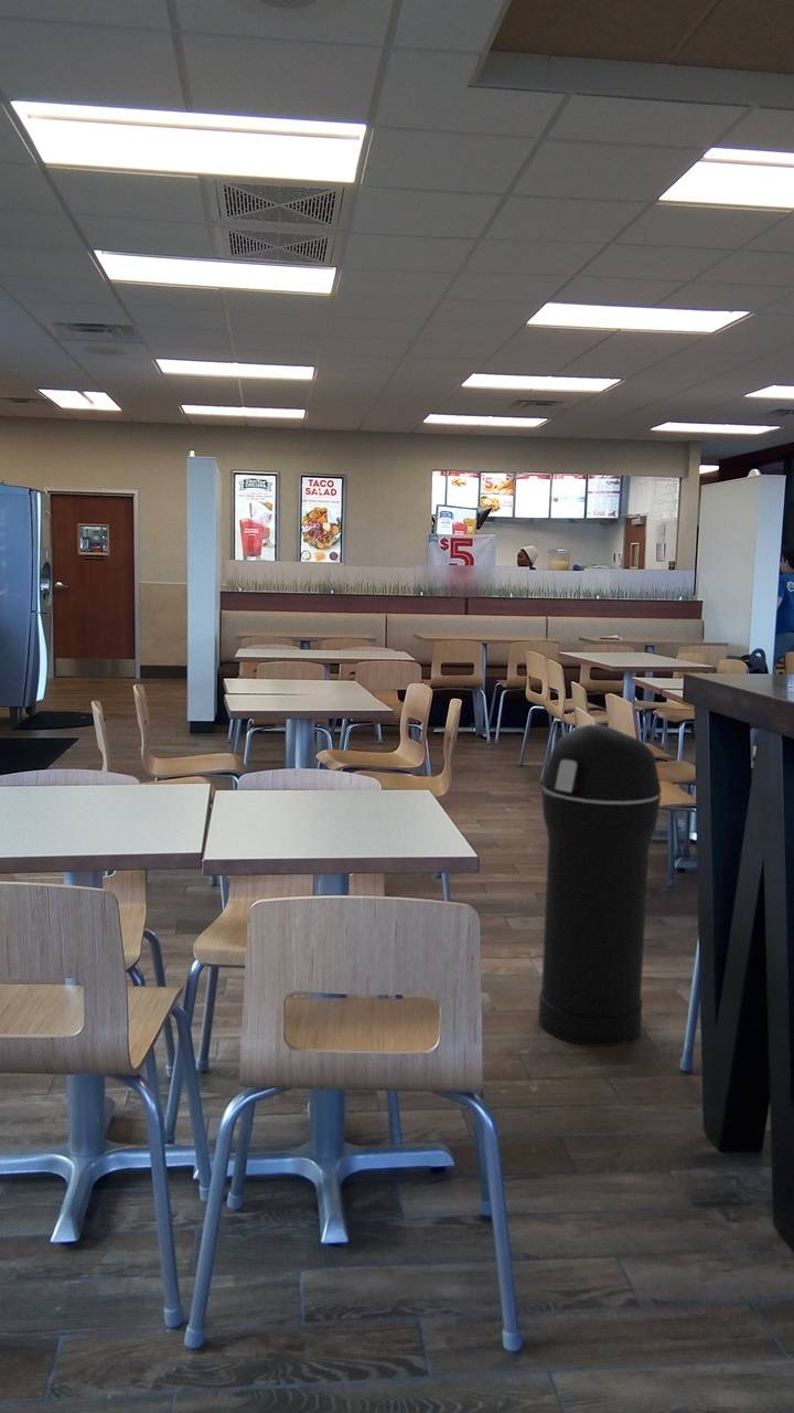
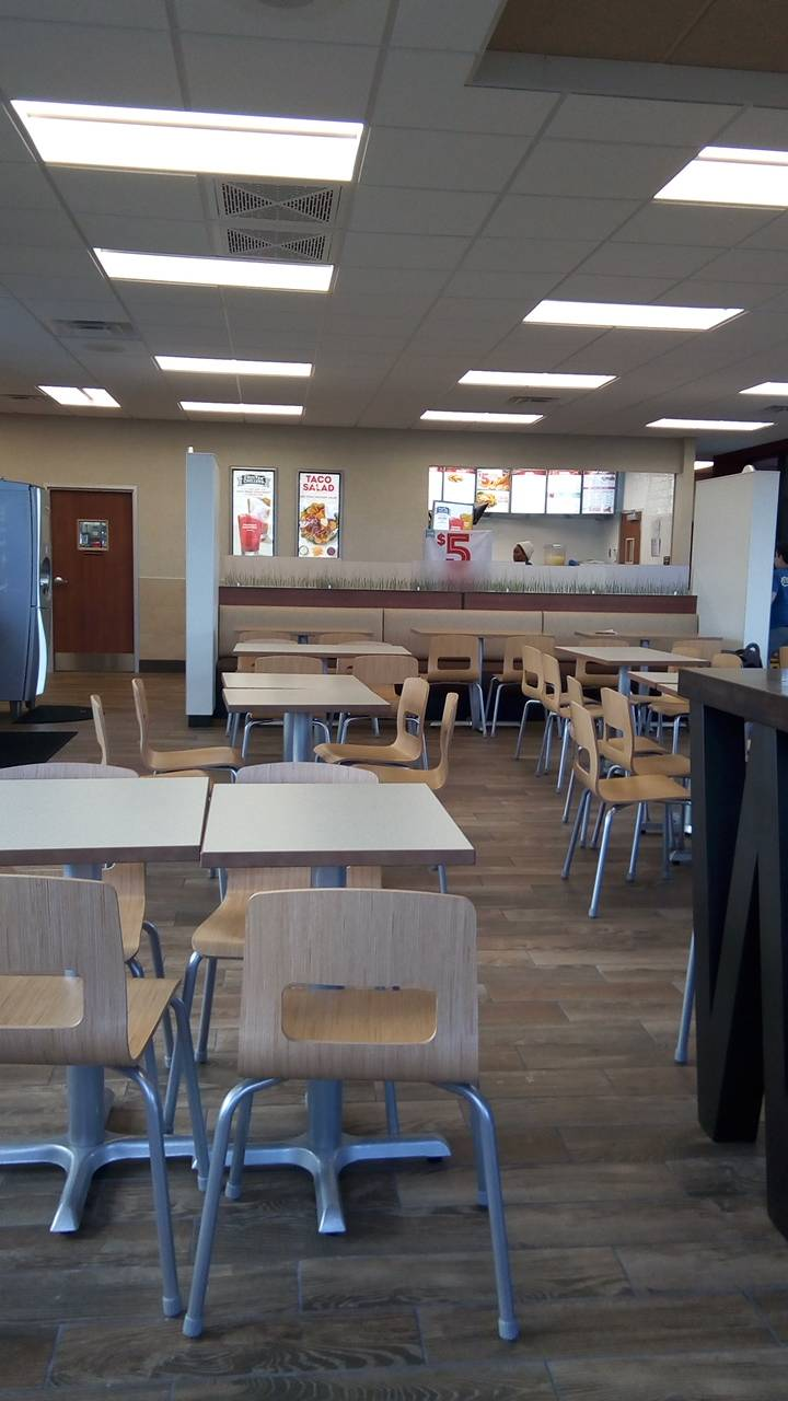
- trash can [537,723,663,1048]
